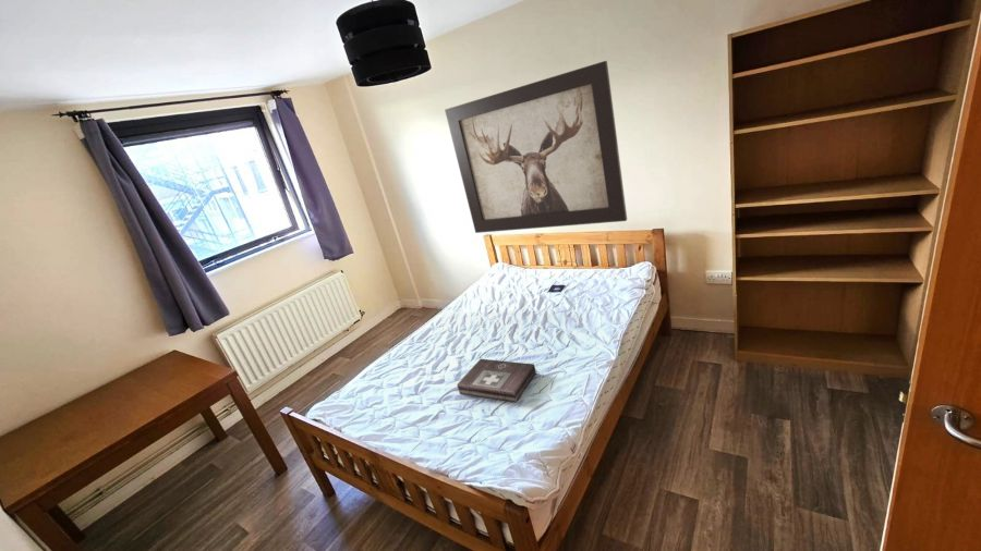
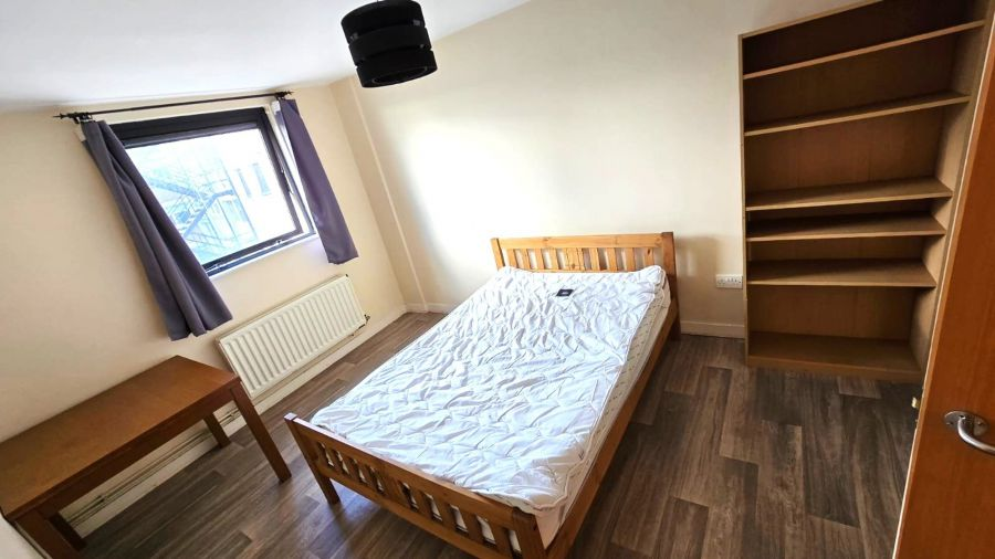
- wall art [444,60,628,234]
- first aid kit [456,358,537,403]
